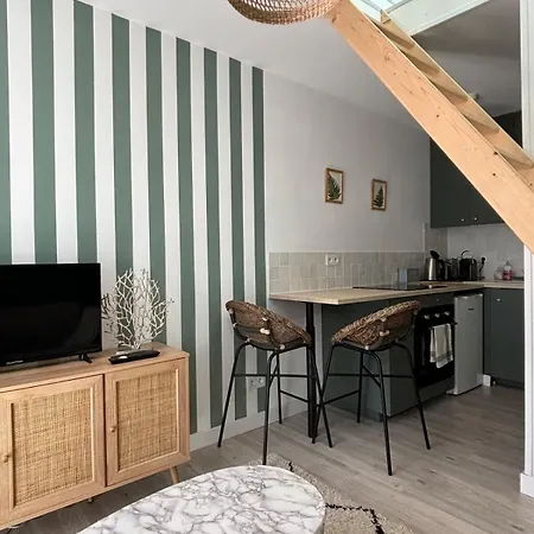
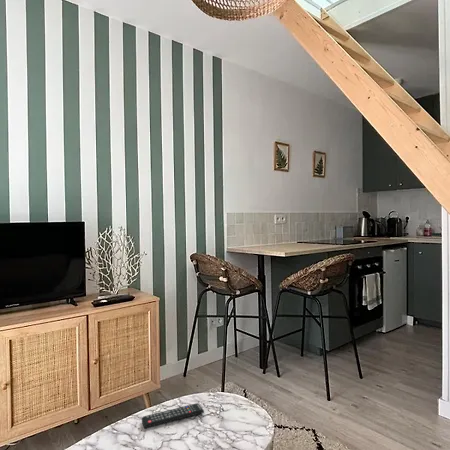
+ remote control [141,402,205,429]
